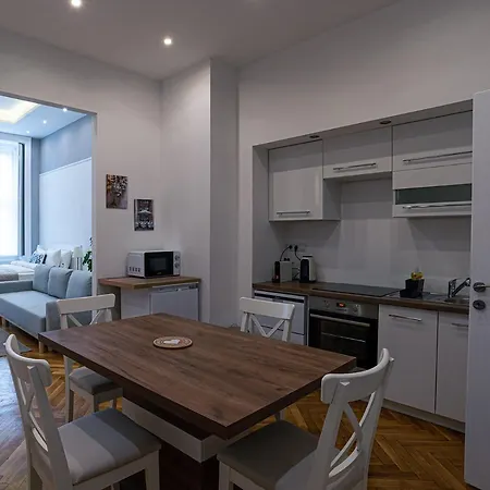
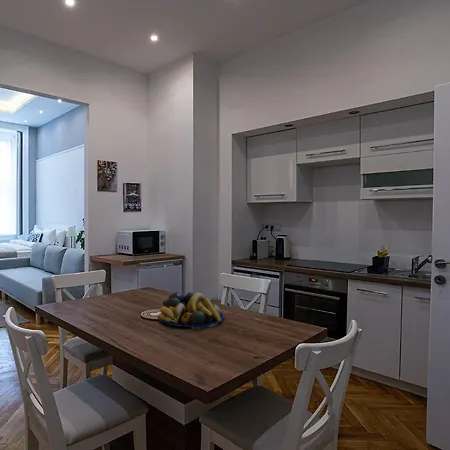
+ fruit bowl [157,291,225,330]
